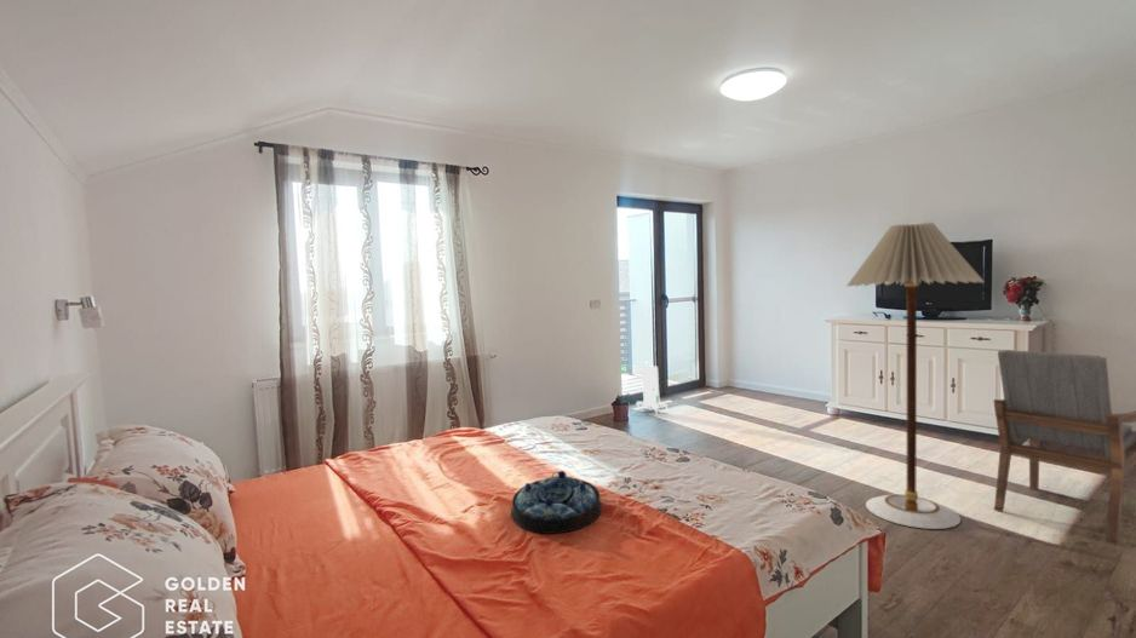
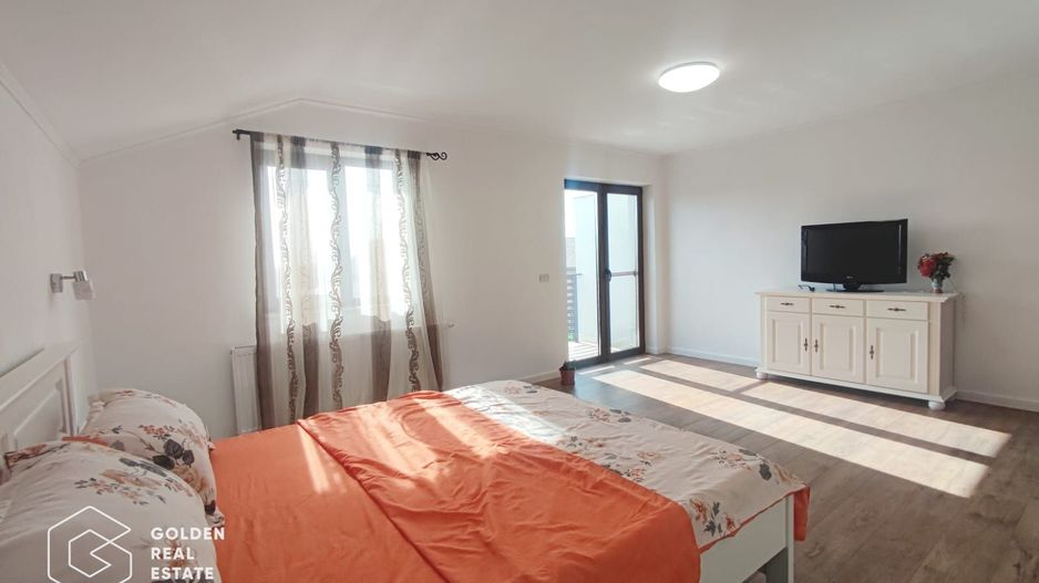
- toy robot [636,360,670,416]
- armchair [992,349,1136,545]
- floor lamp [845,222,986,530]
- serving tray [510,470,603,535]
